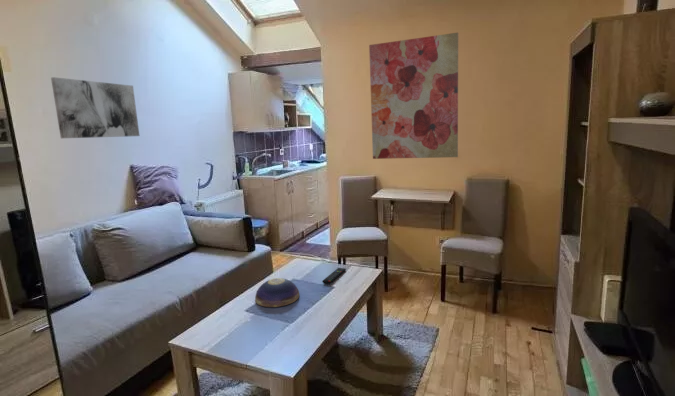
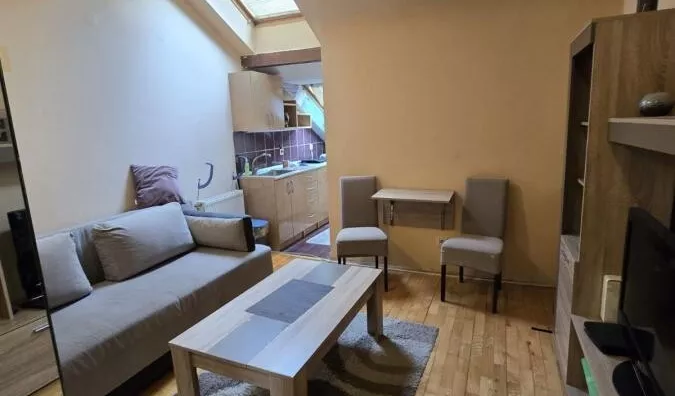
- decorative bowl [254,277,300,308]
- remote control [321,267,347,285]
- wall art [50,76,140,139]
- wall art [368,32,459,160]
